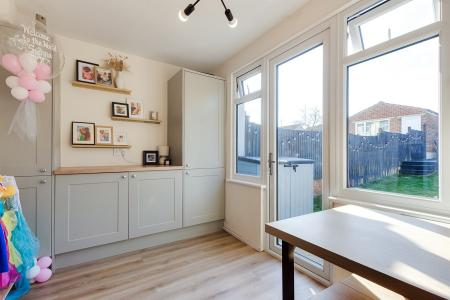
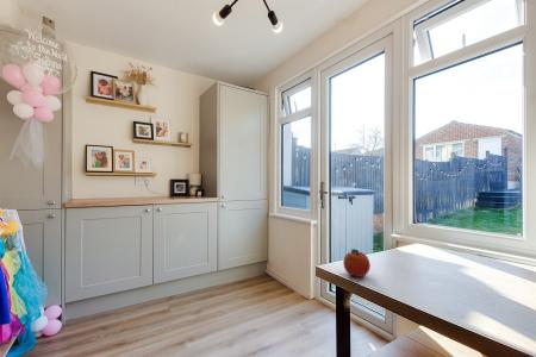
+ fruit [342,248,372,278]
